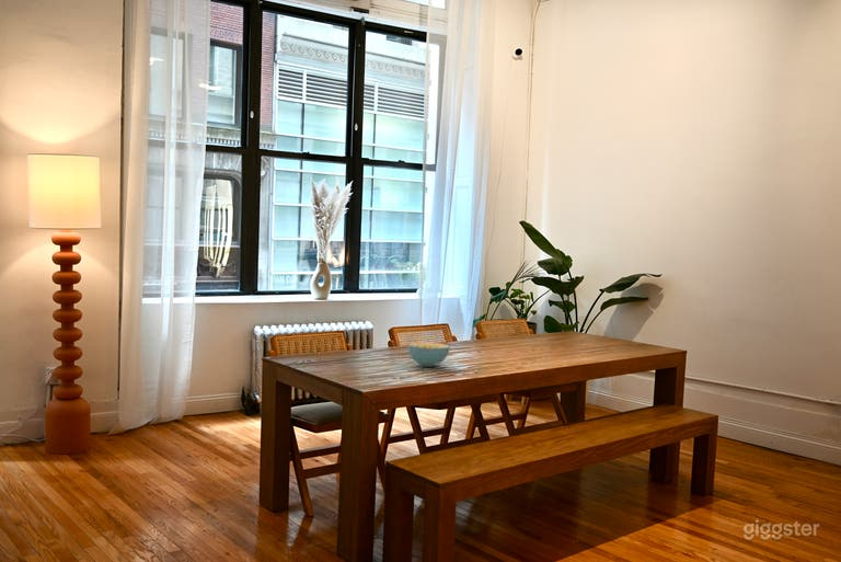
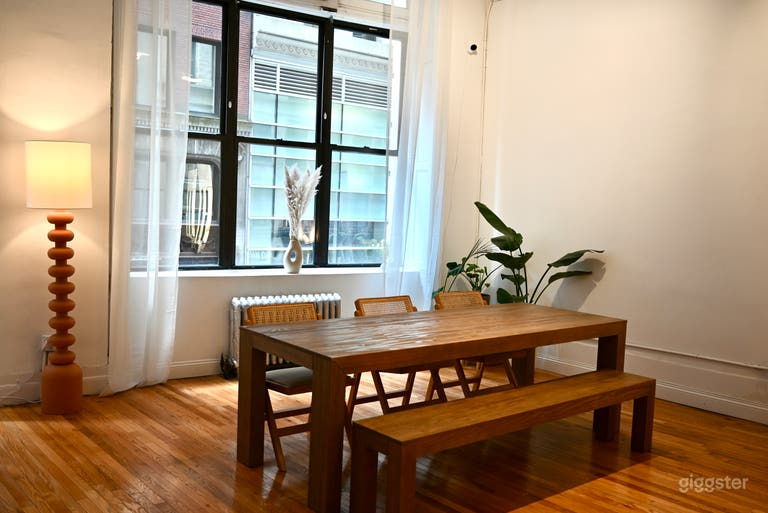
- cereal bowl [406,342,451,368]
